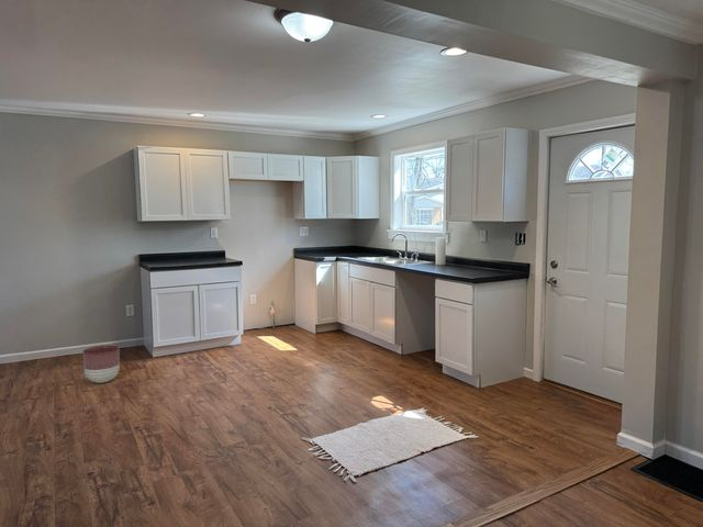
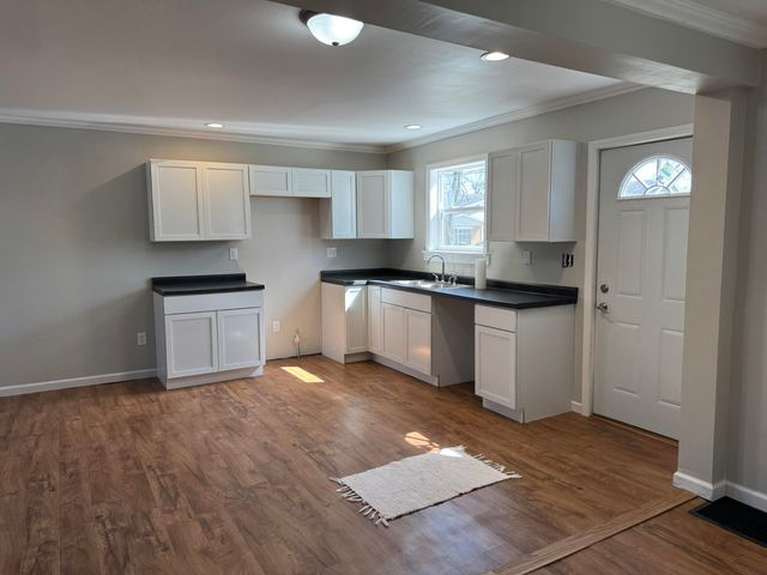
- planter [82,345,121,384]
